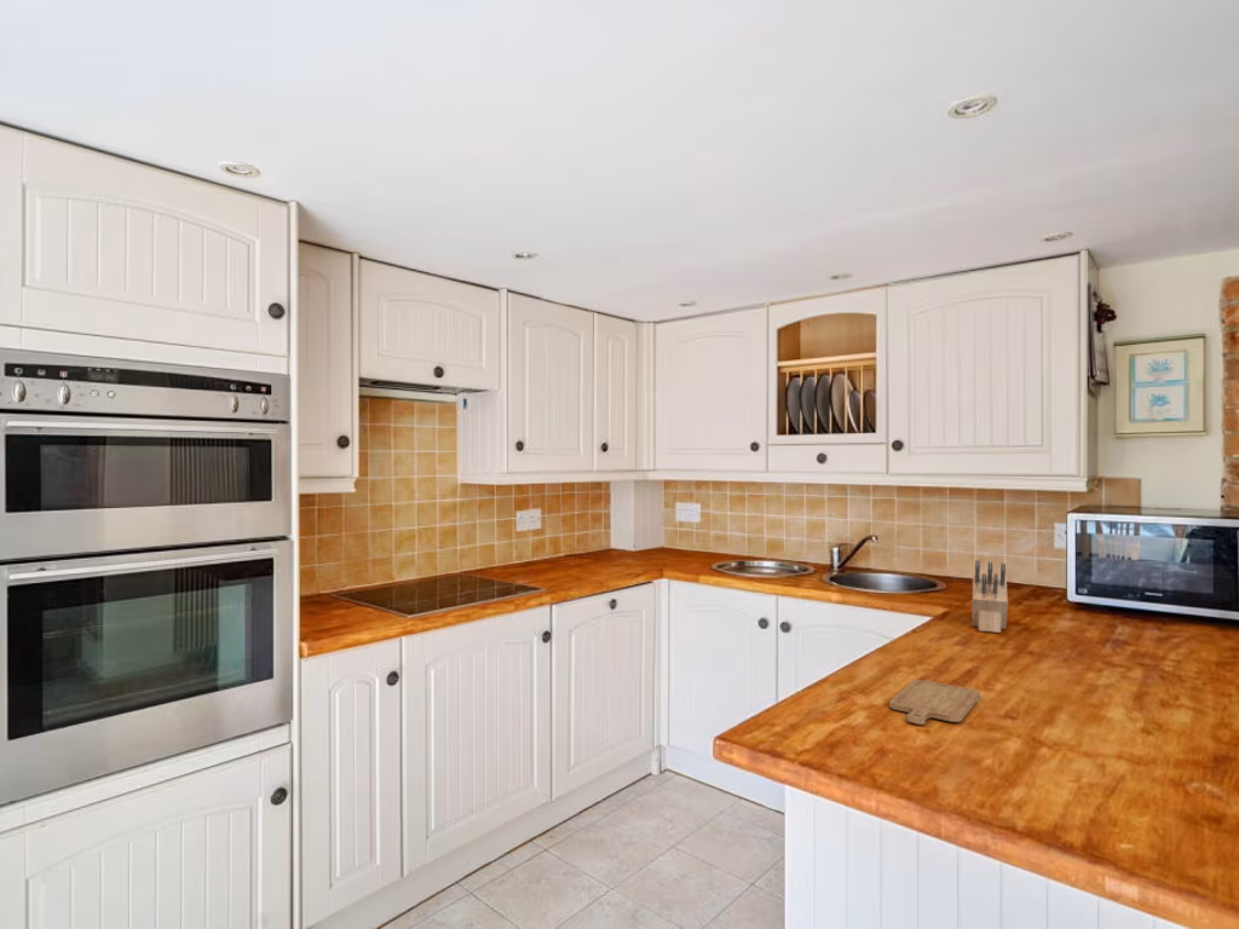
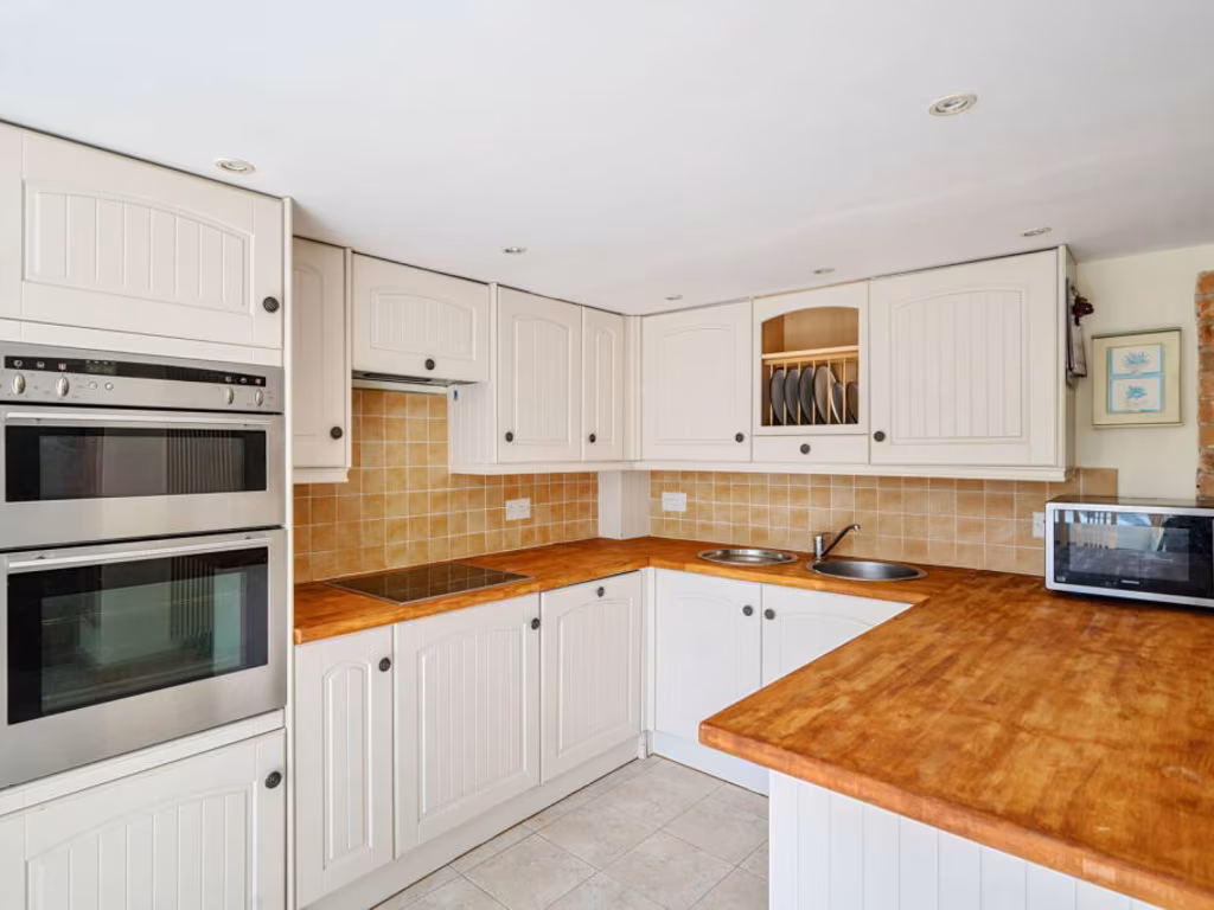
- chopping board [888,679,981,726]
- knife block [972,559,1009,634]
